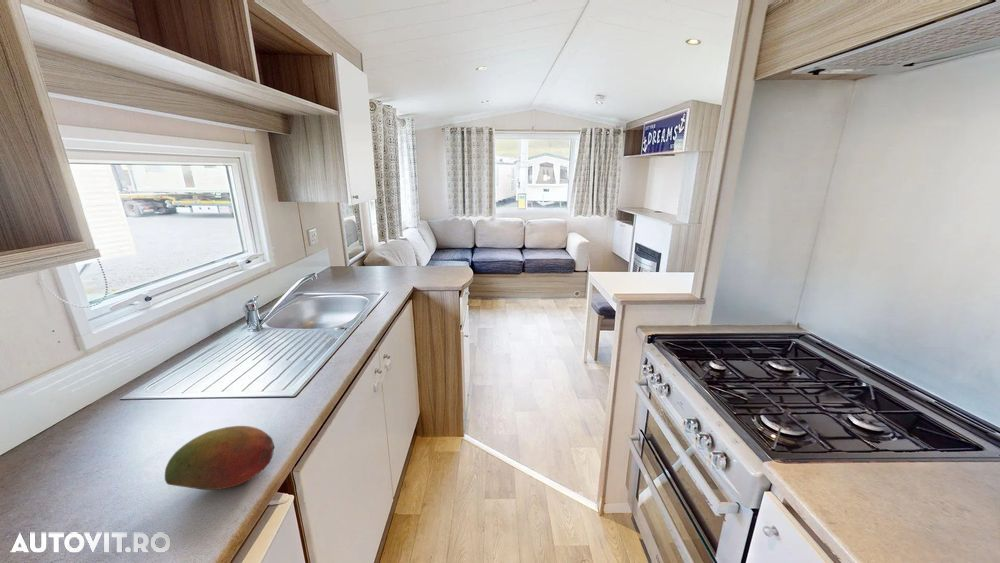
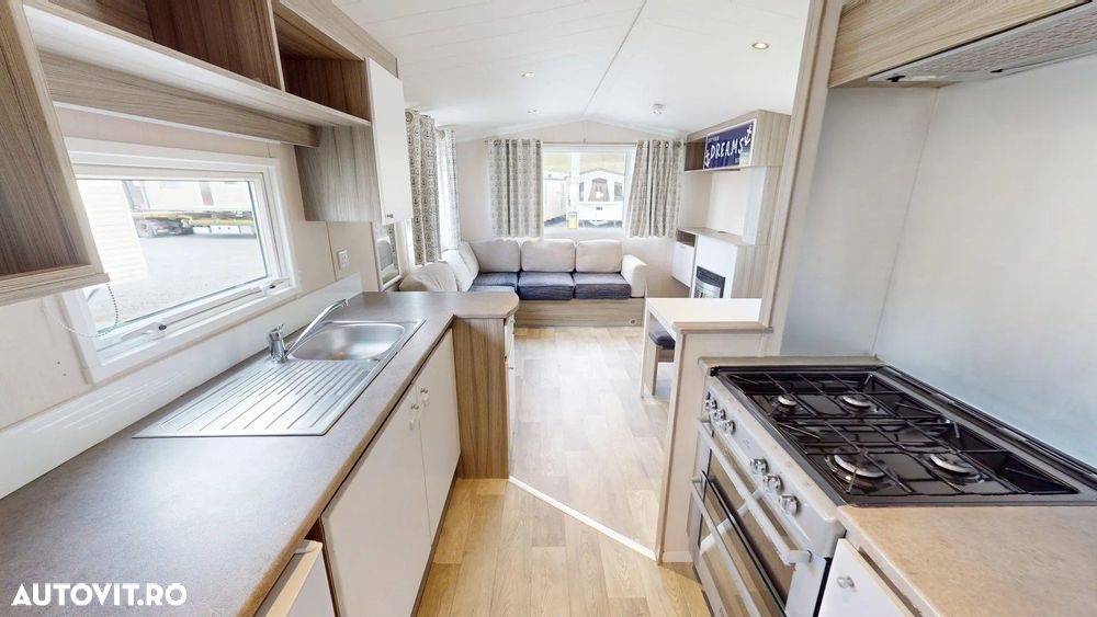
- fruit [164,425,276,491]
